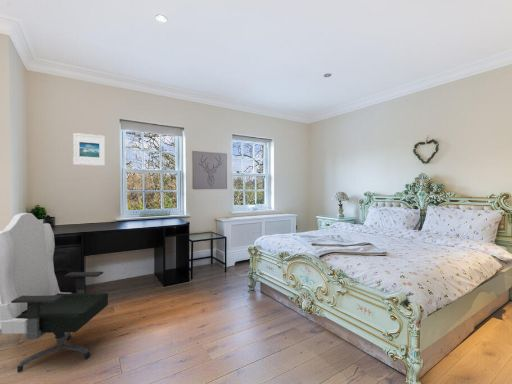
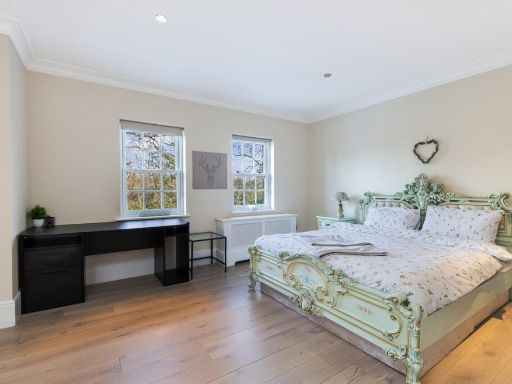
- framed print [72,132,106,167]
- office chair [0,212,109,373]
